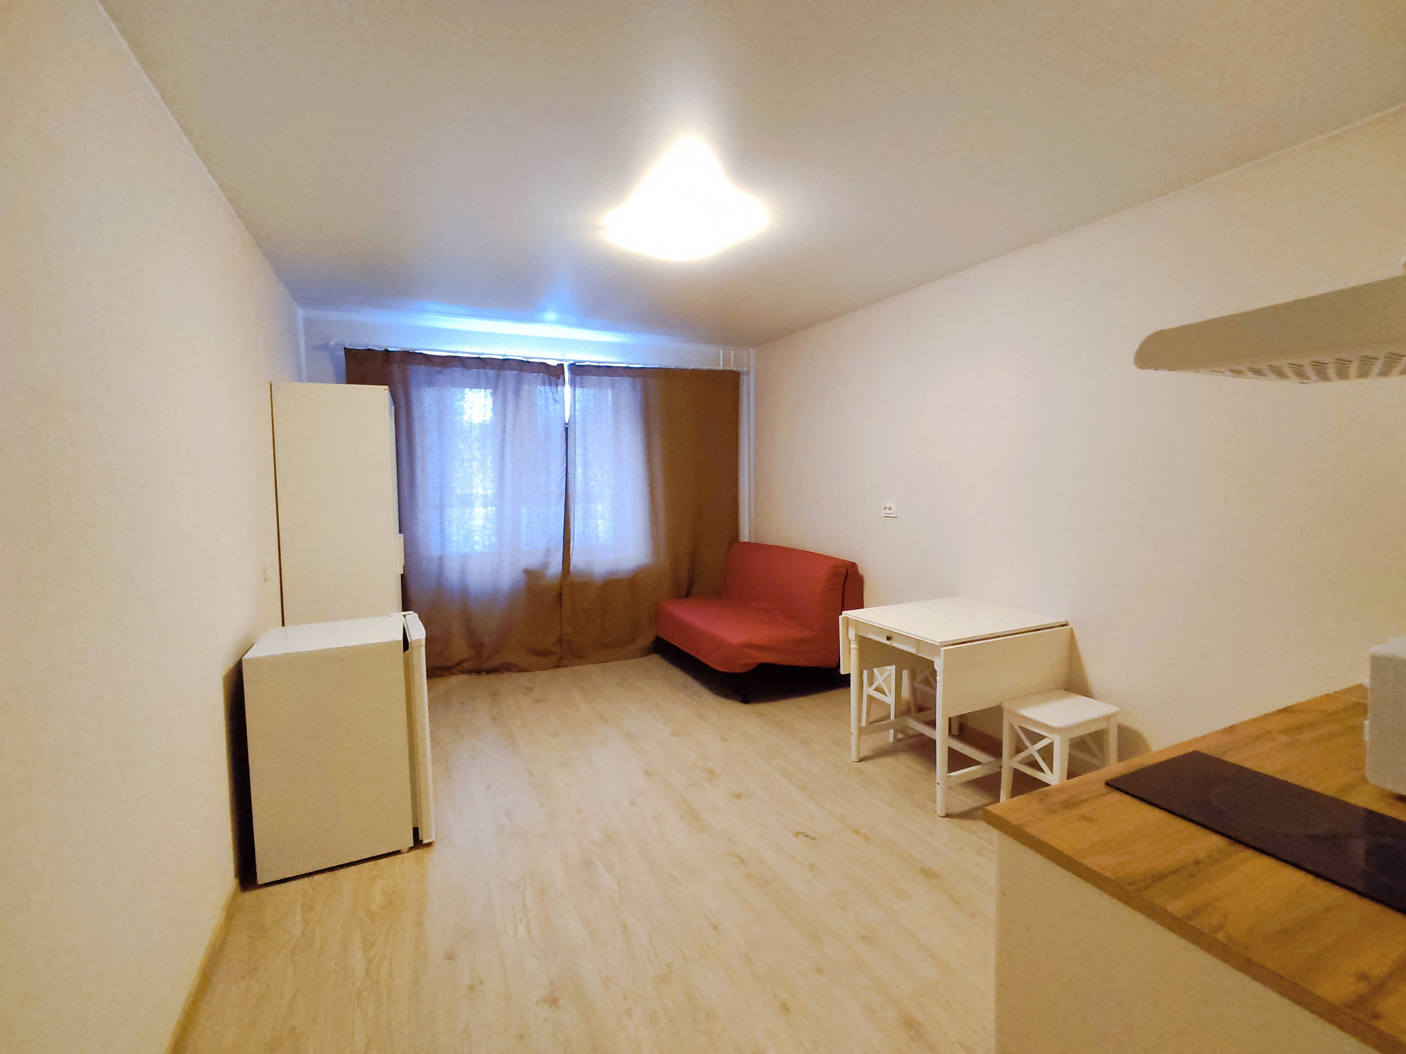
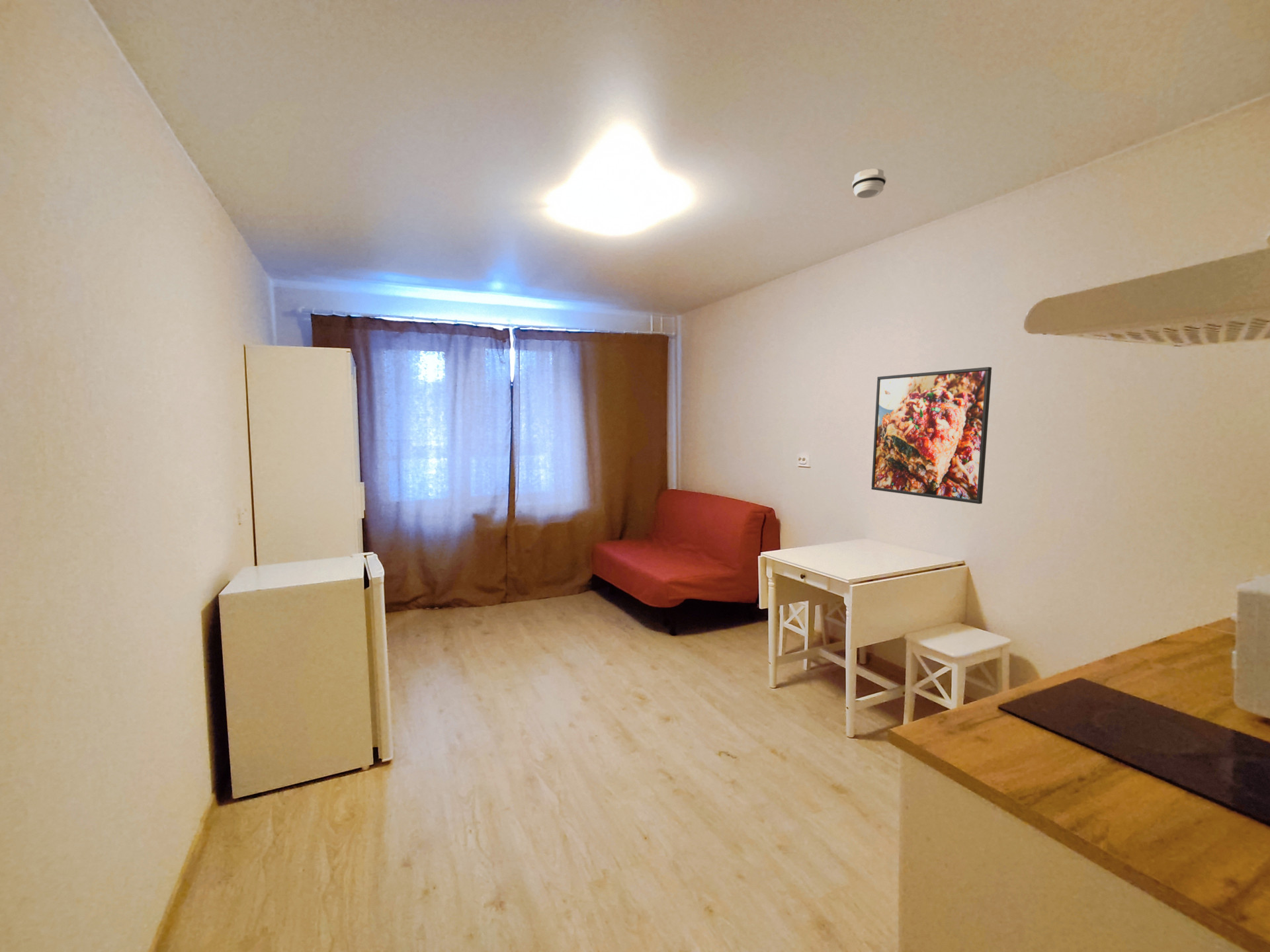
+ smoke detector [851,168,887,199]
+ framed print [870,366,992,504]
